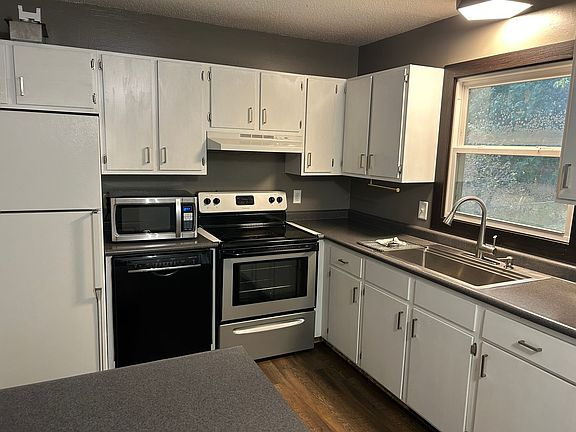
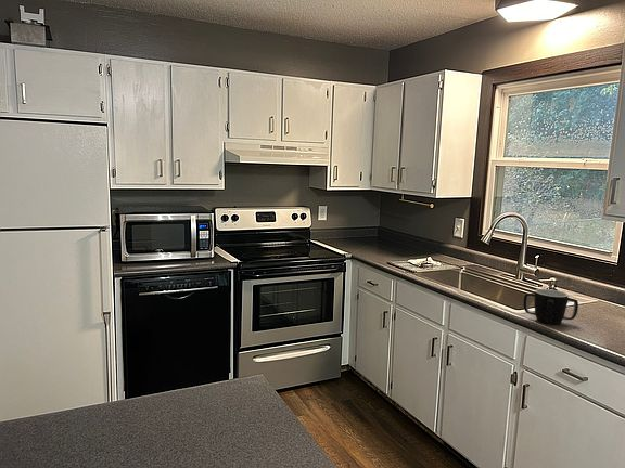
+ mug [523,288,579,325]
